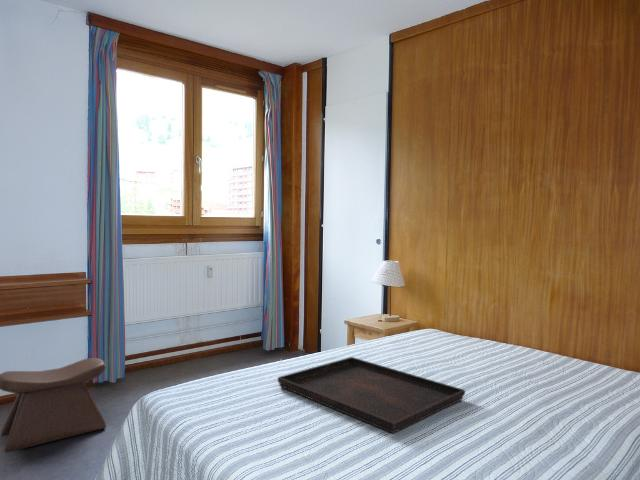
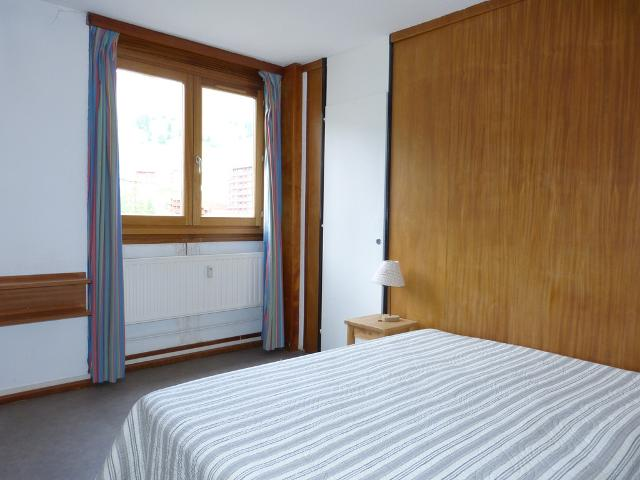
- serving tray [277,356,466,434]
- stool [0,357,107,454]
